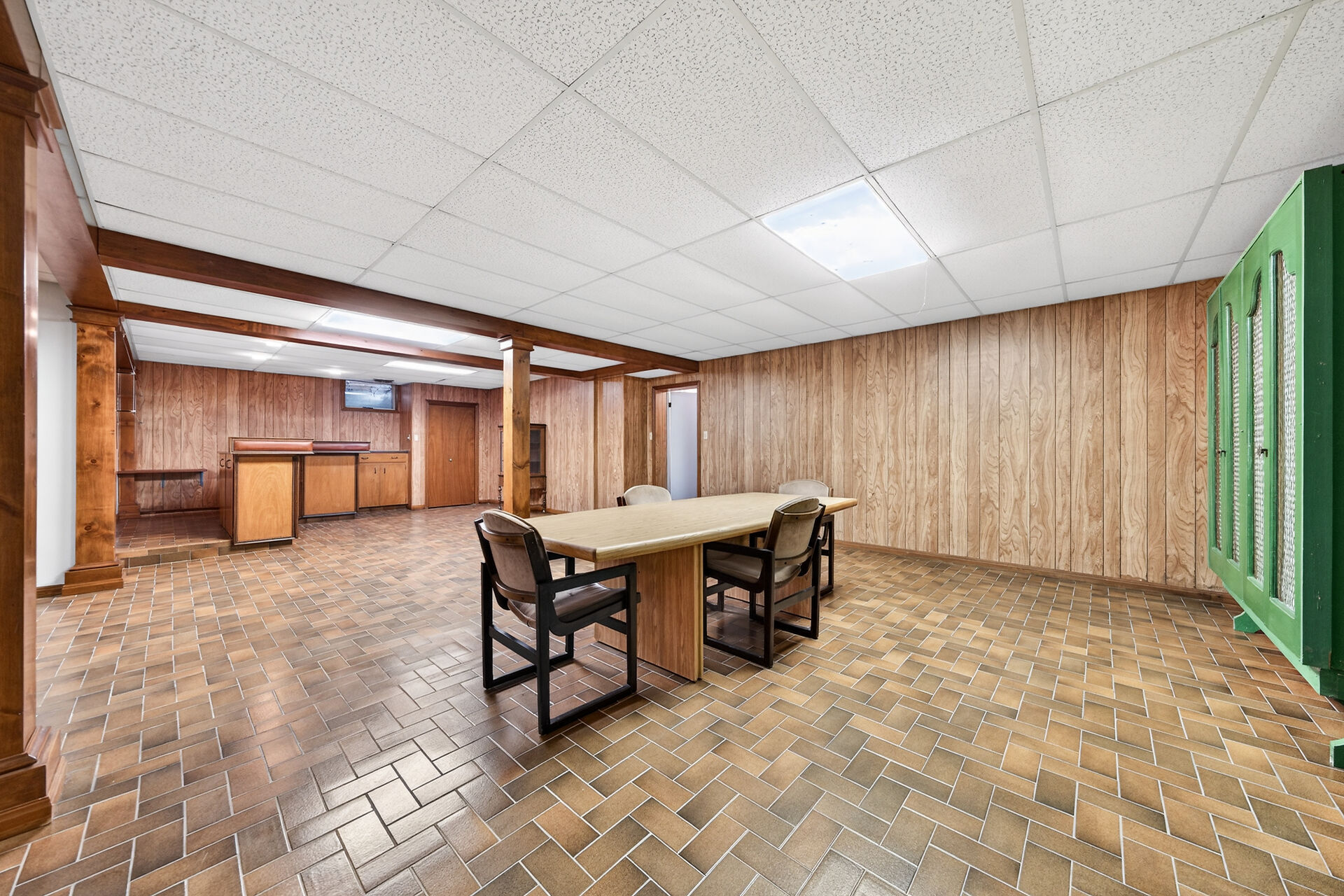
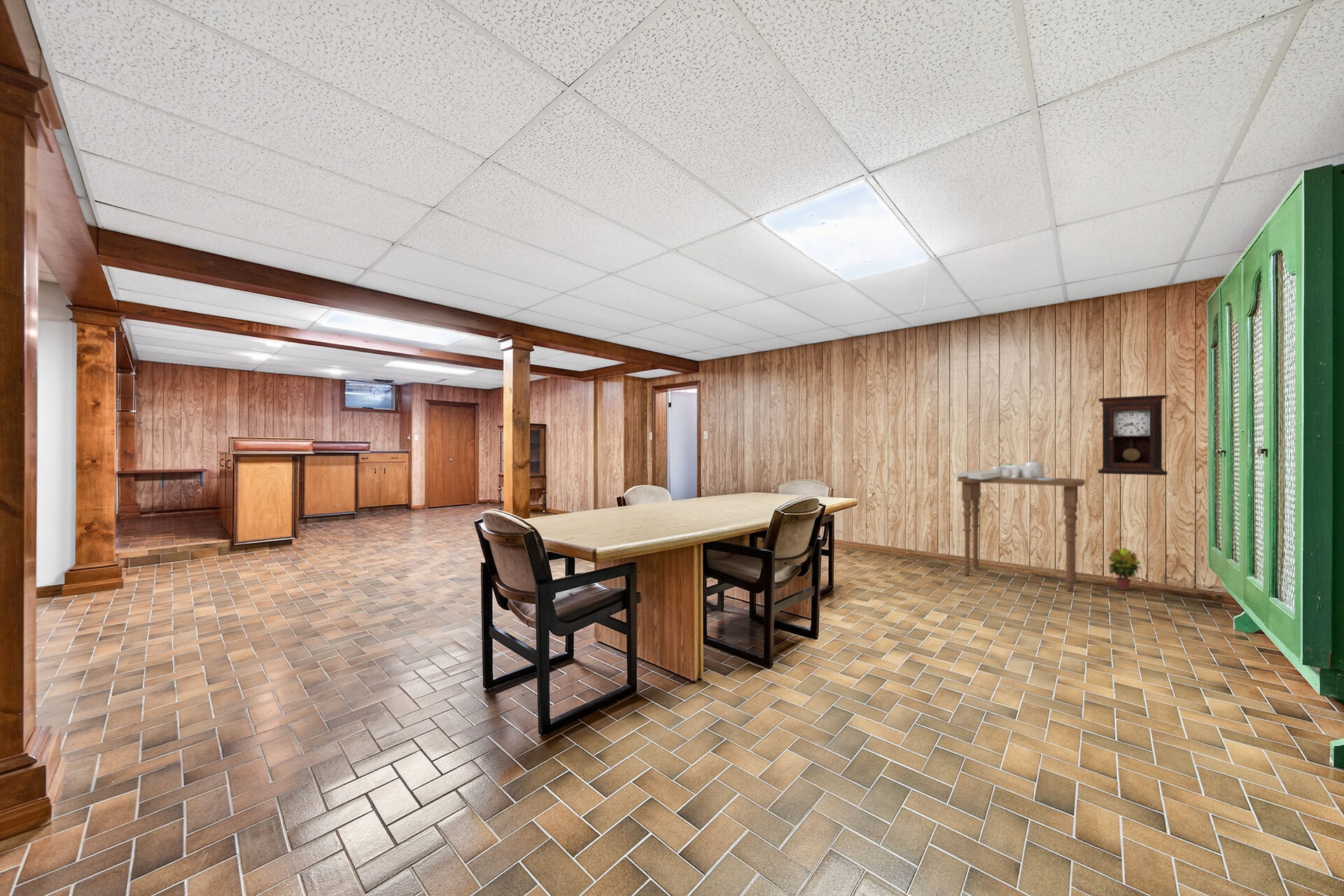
+ potted plant [1106,547,1142,591]
+ side table [952,458,1086,593]
+ pendulum clock [1097,394,1168,476]
